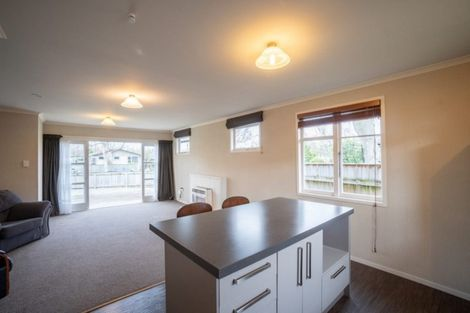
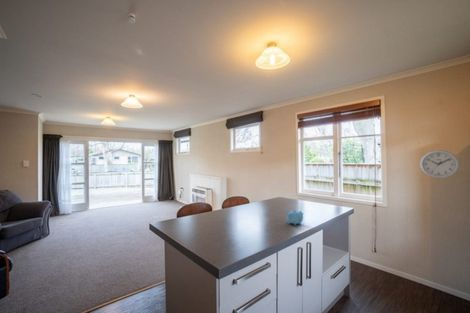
+ teapot [285,208,305,226]
+ wall clock [419,149,461,179]
